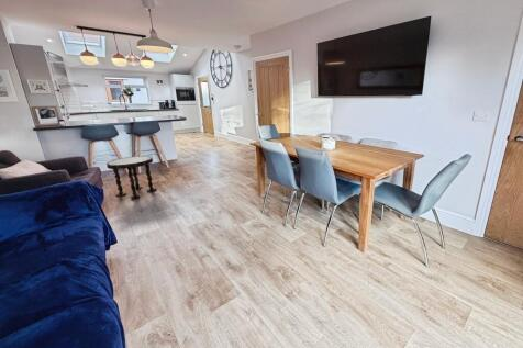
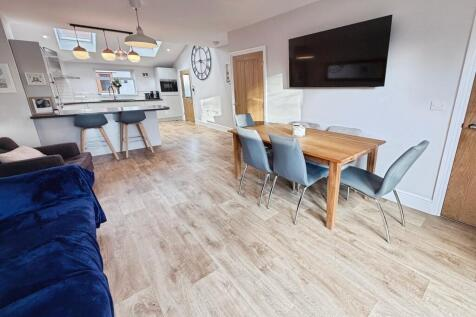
- side table [105,155,157,200]
